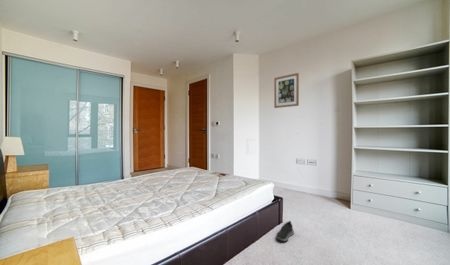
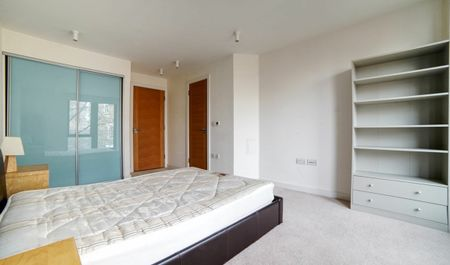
- shoe [275,220,295,242]
- wall art [273,72,300,109]
